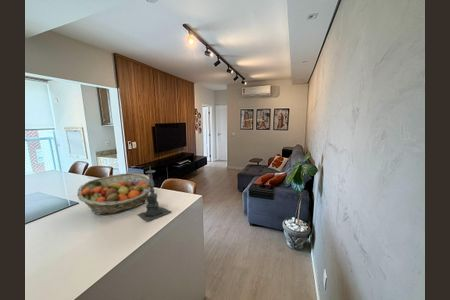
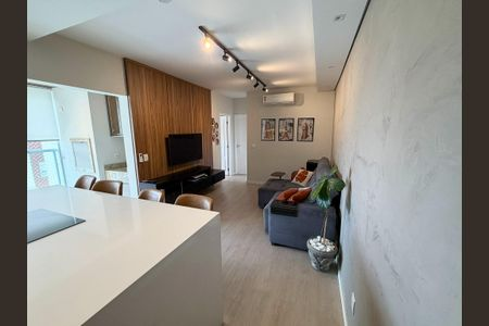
- fruit basket [76,172,151,216]
- candle holder [136,167,172,222]
